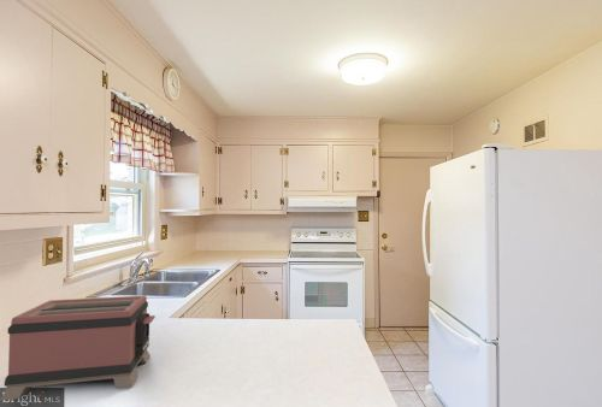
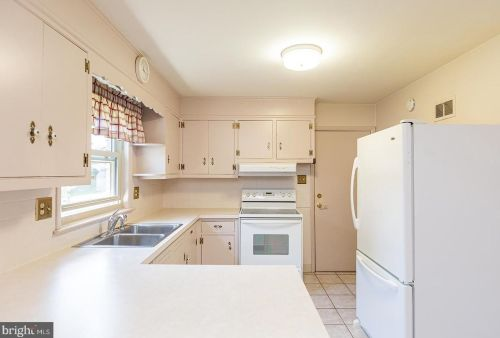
- toaster [0,295,157,401]
